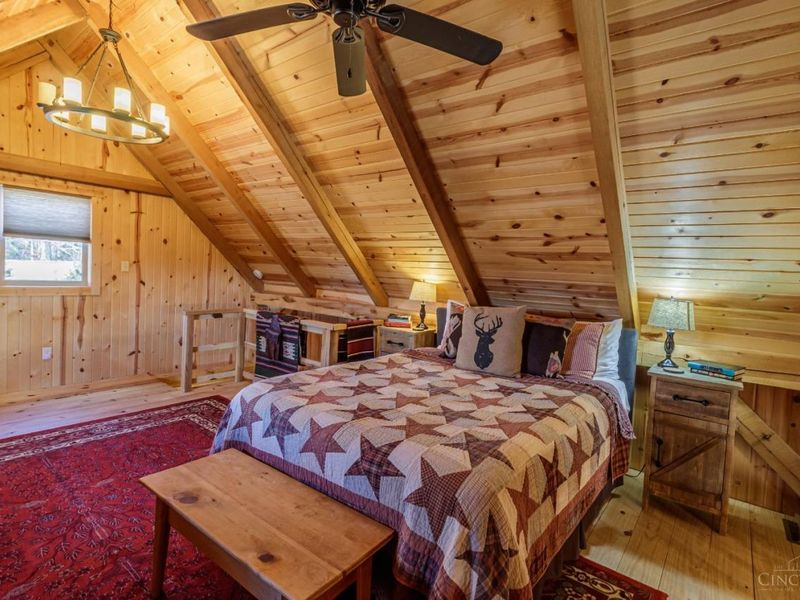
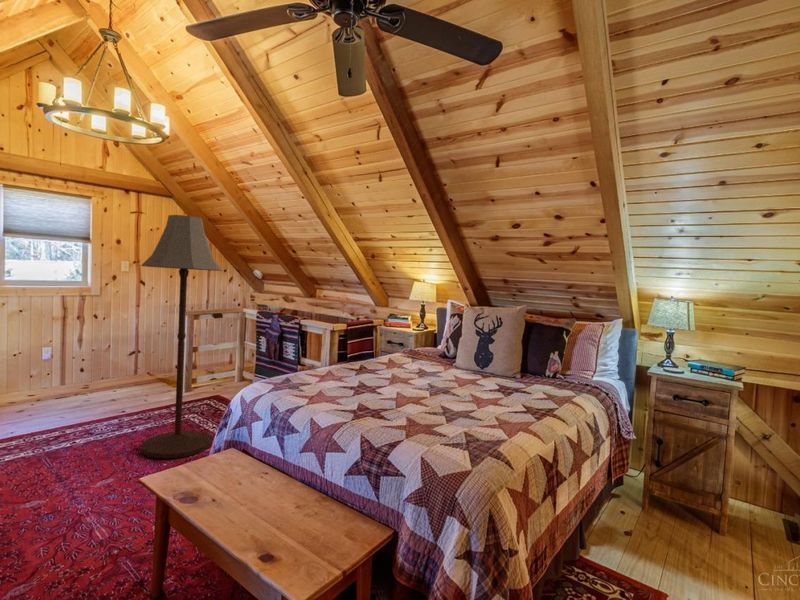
+ floor lamp [140,214,224,459]
